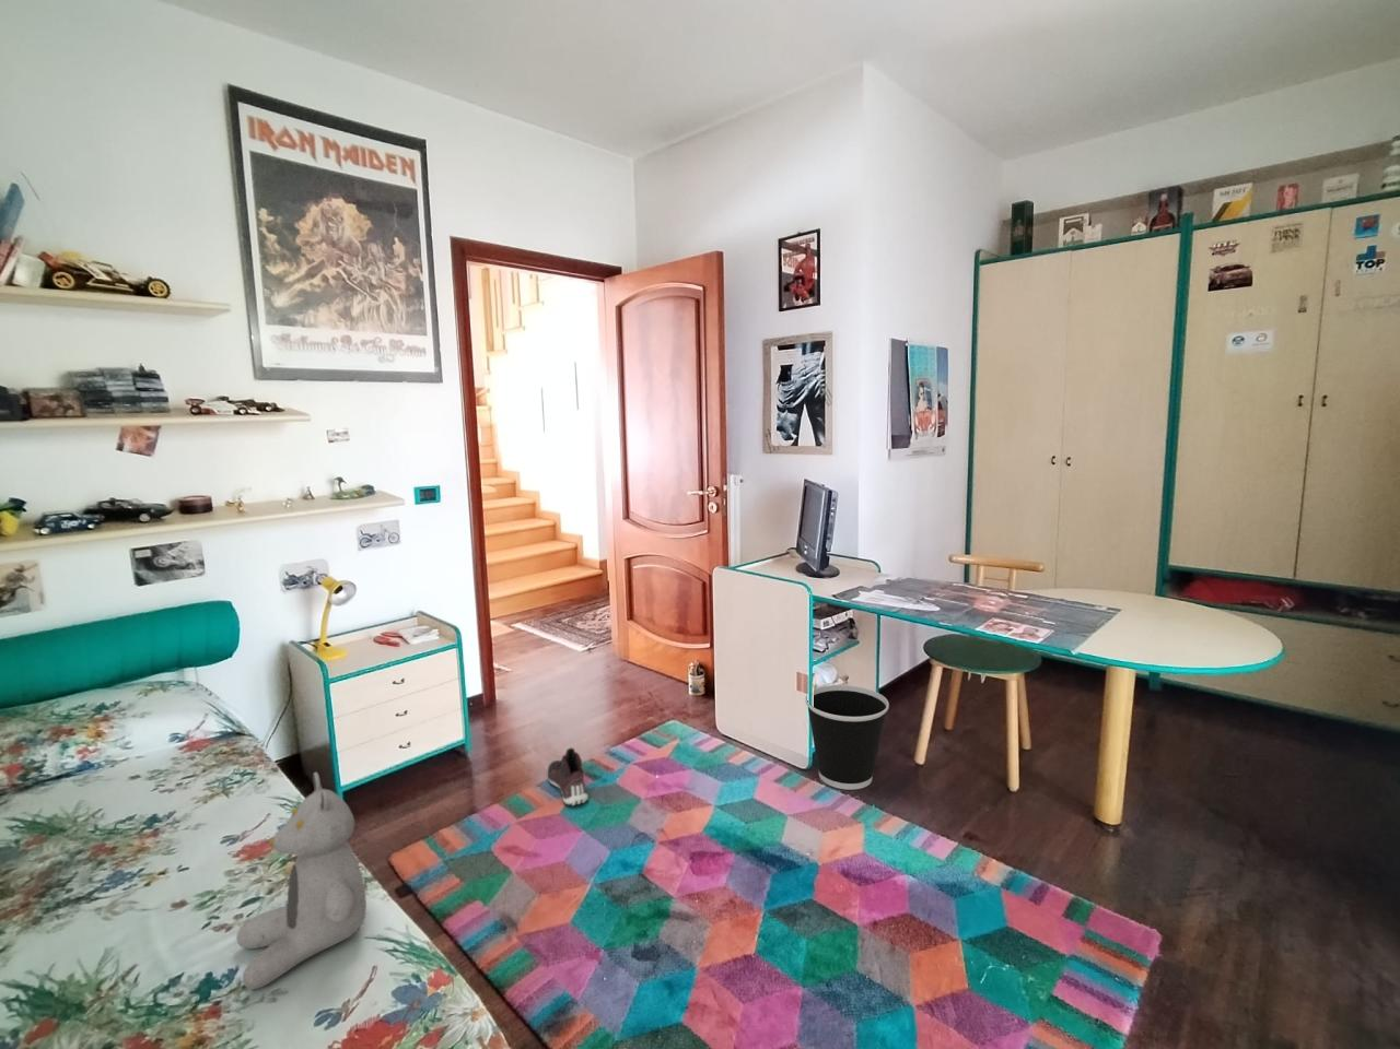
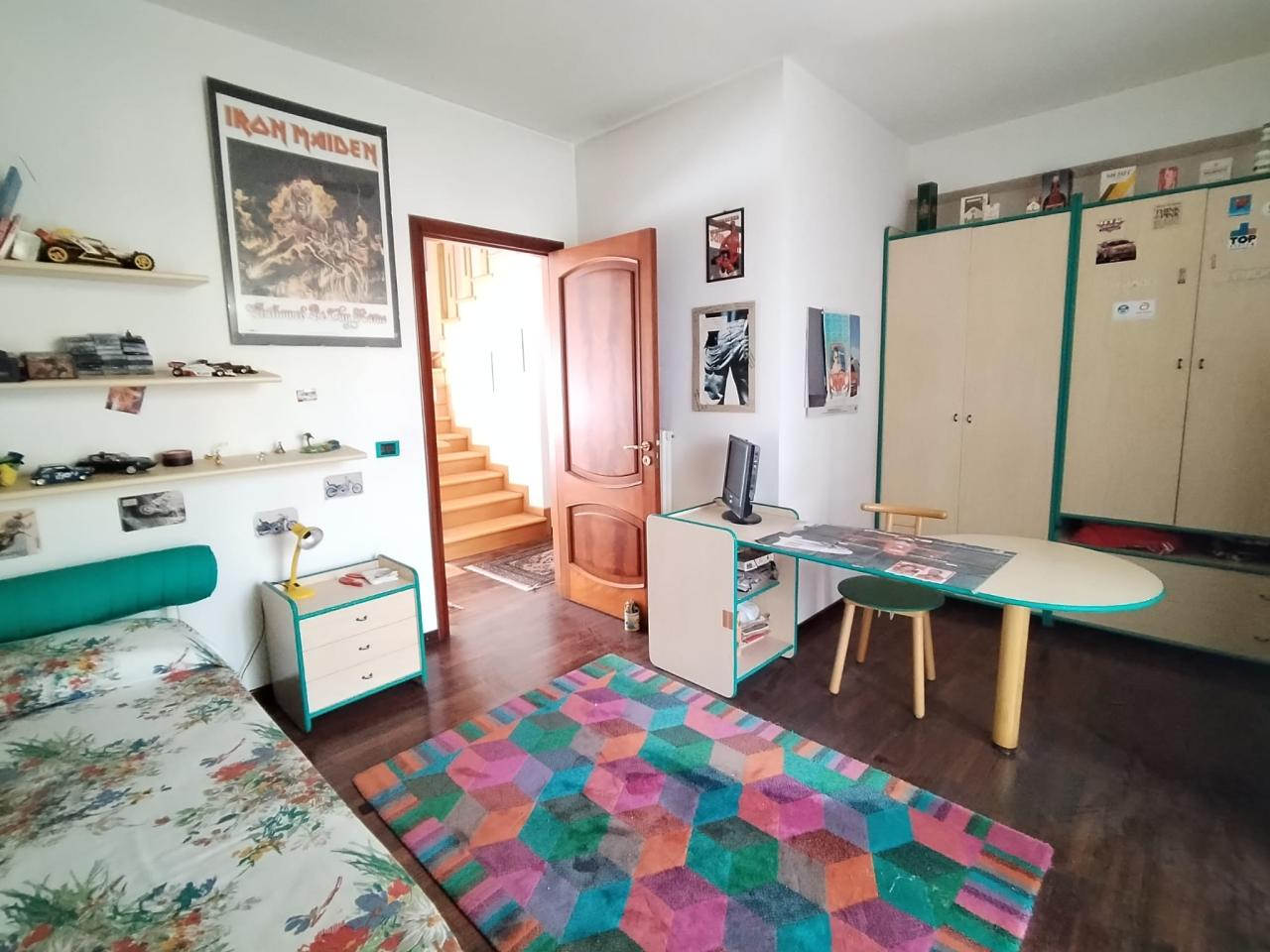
- wastebasket [804,684,891,791]
- sneaker [546,746,590,807]
- teddy bear [235,771,367,991]
